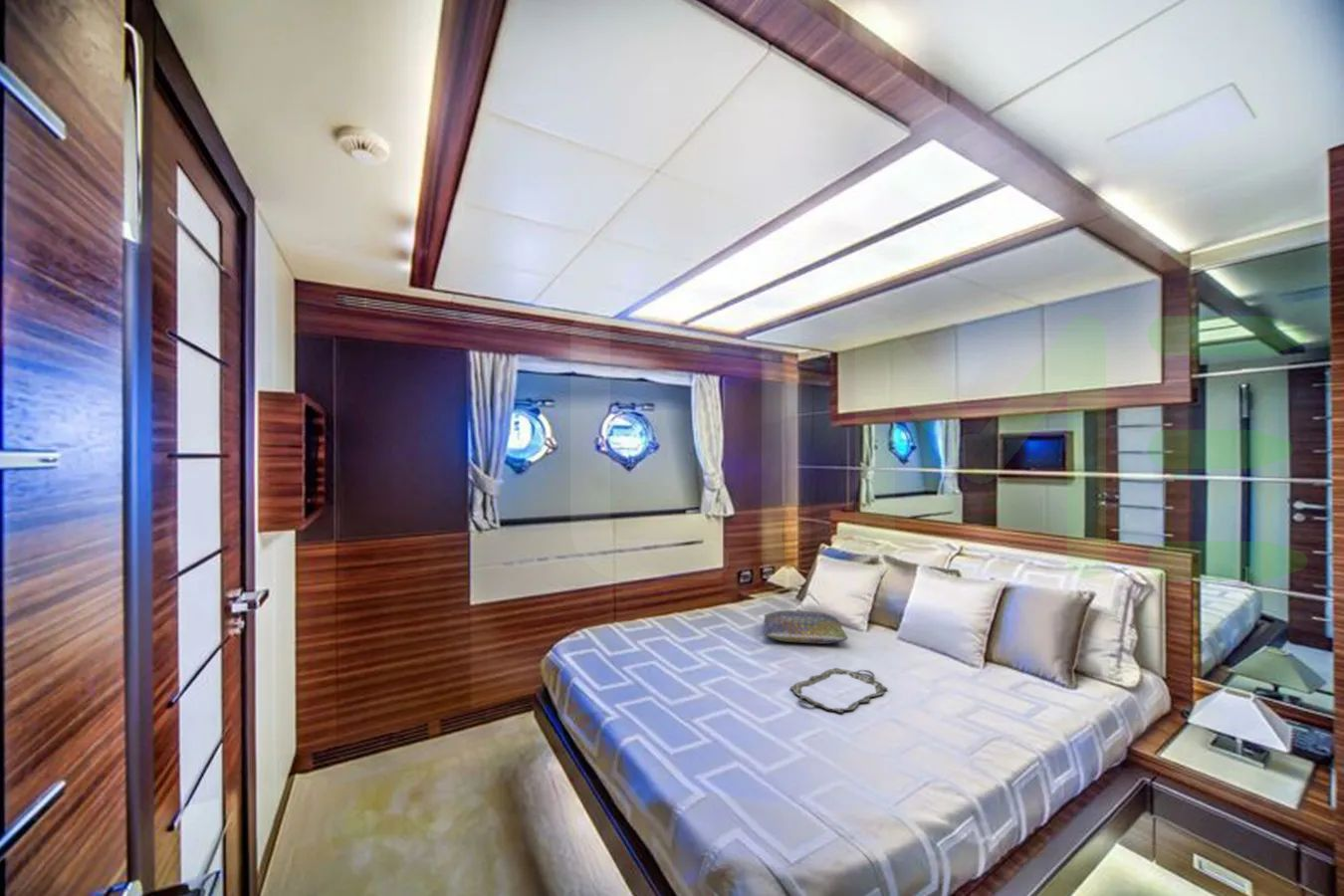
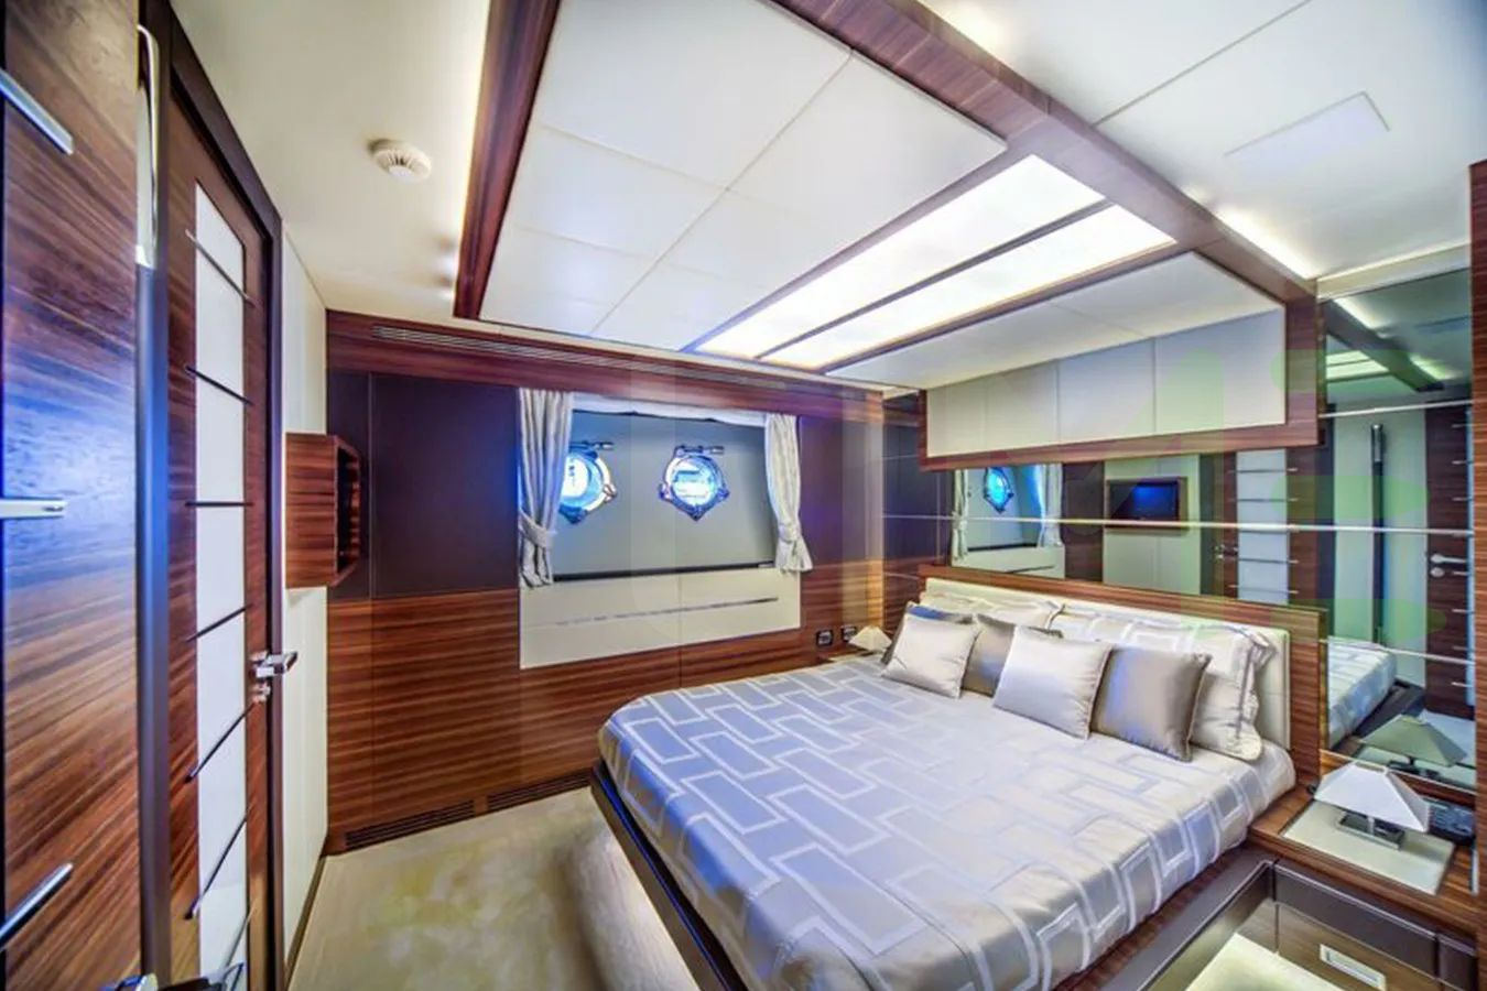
- serving tray [789,667,888,714]
- cushion [763,609,849,645]
